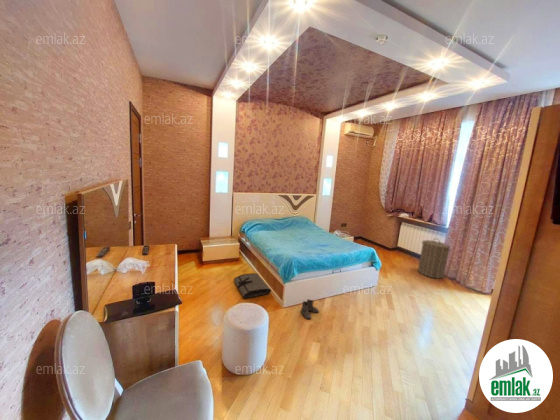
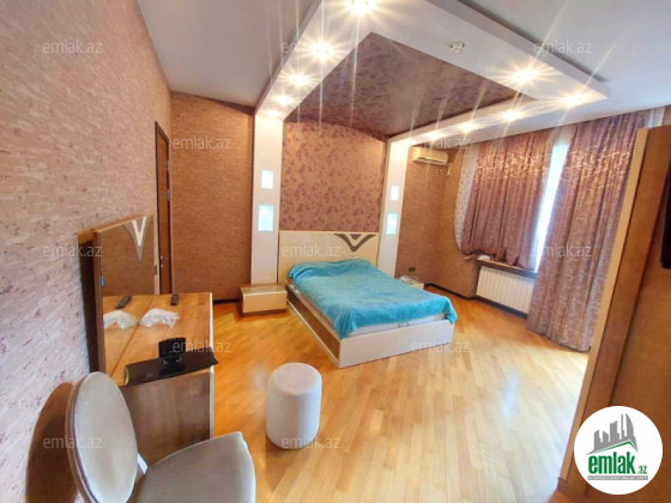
- boots [298,298,320,320]
- laundry hamper [417,237,453,280]
- tool roll [233,273,272,299]
